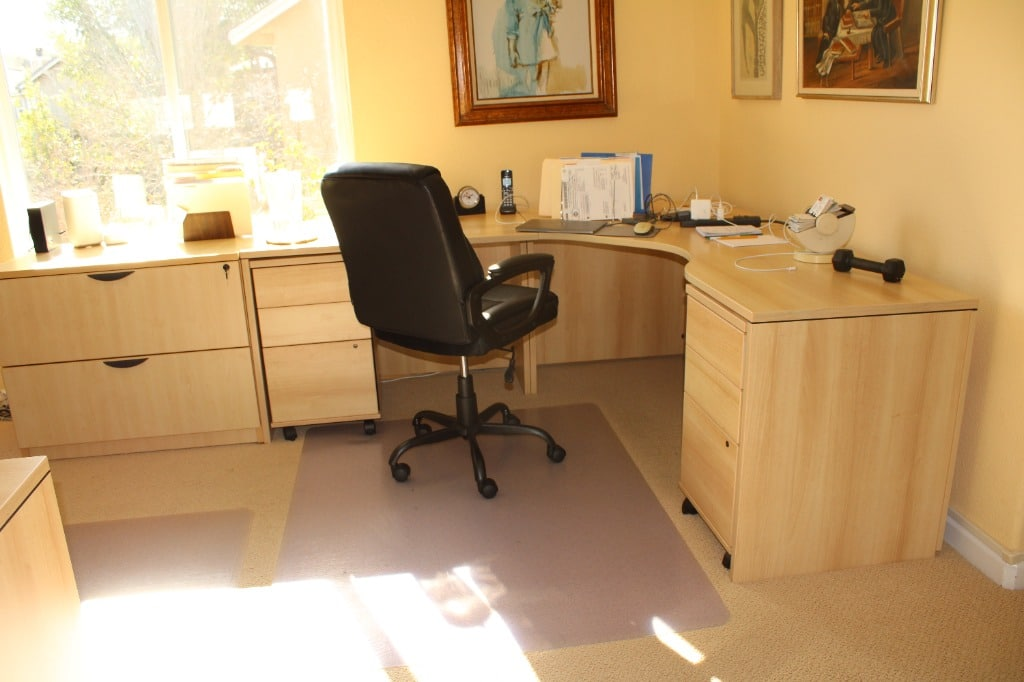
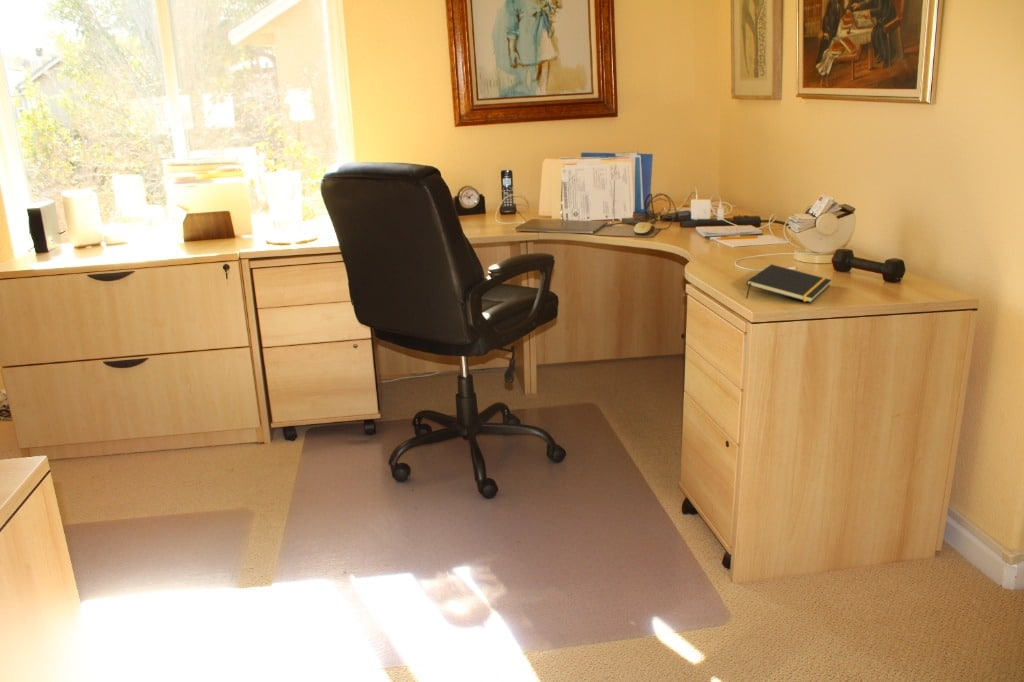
+ notepad [745,263,832,304]
